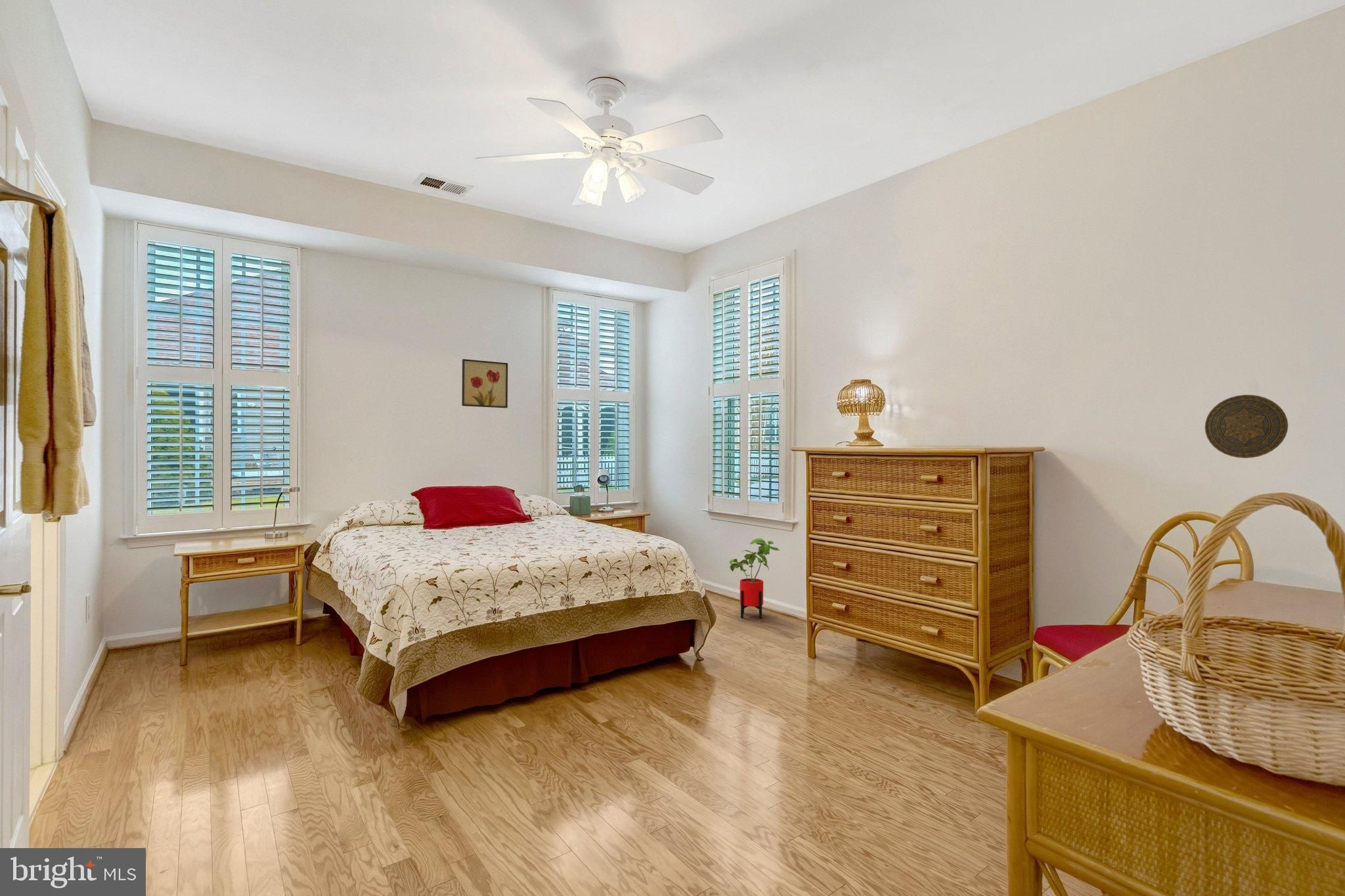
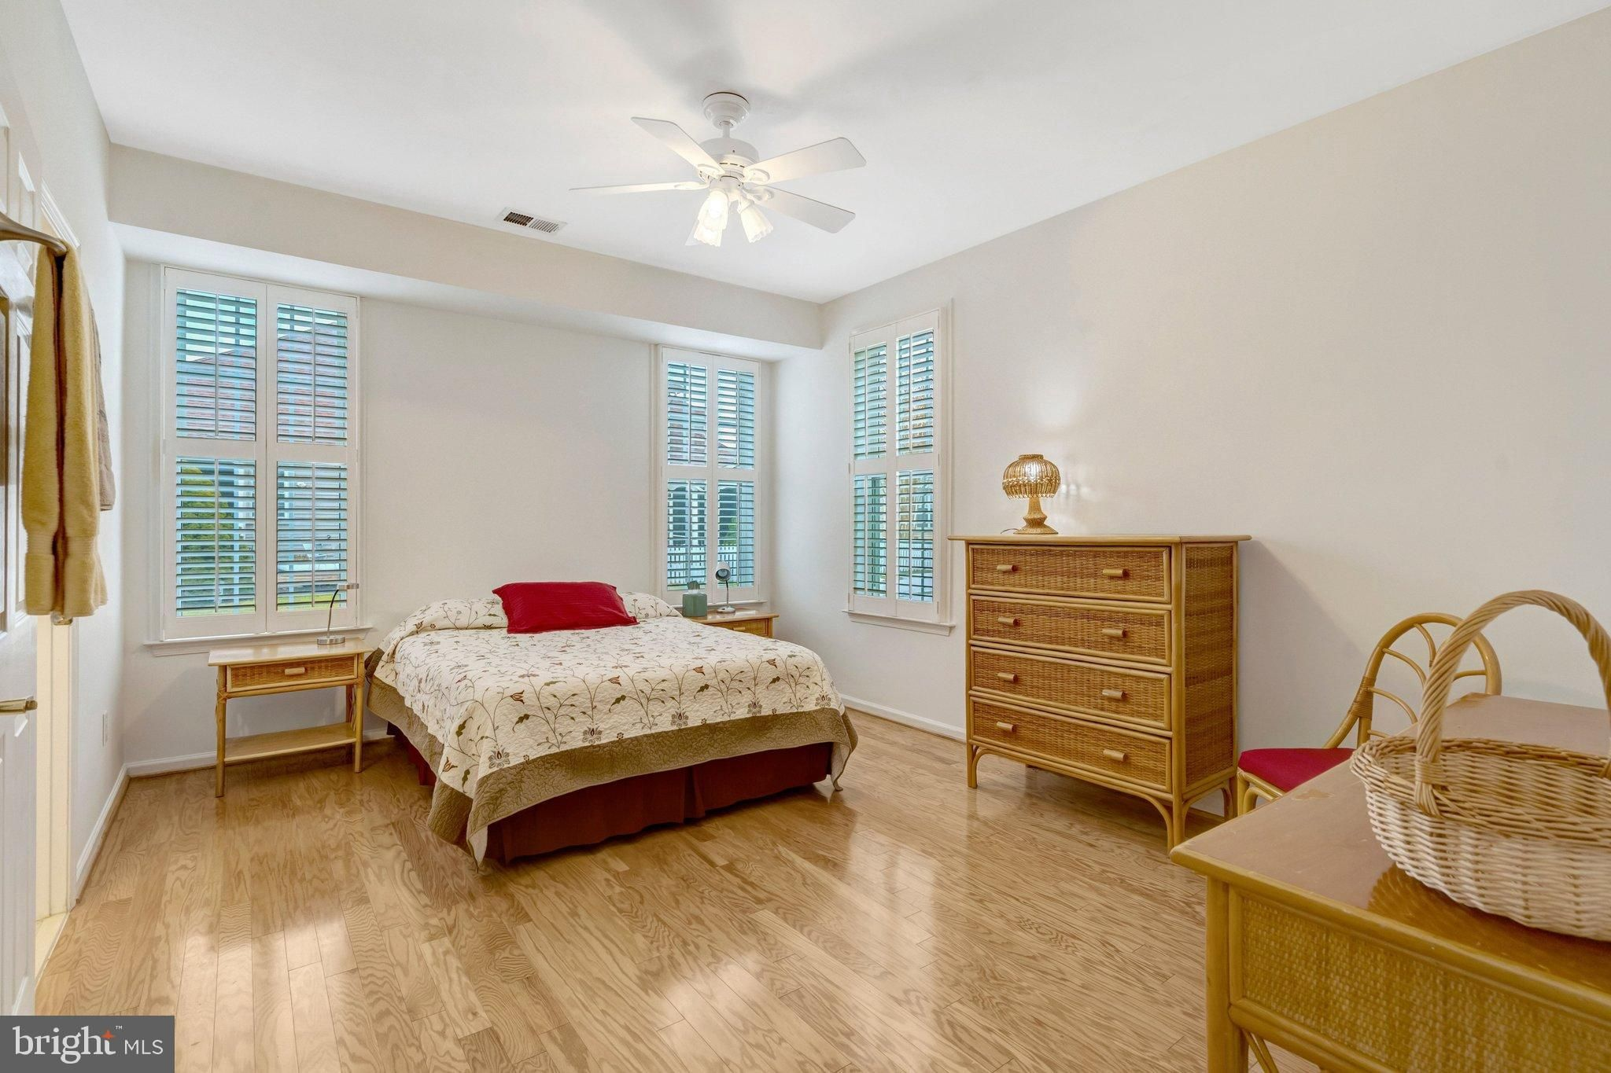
- decorative plate [1204,394,1289,459]
- house plant [728,538,781,619]
- wall art [461,358,508,409]
